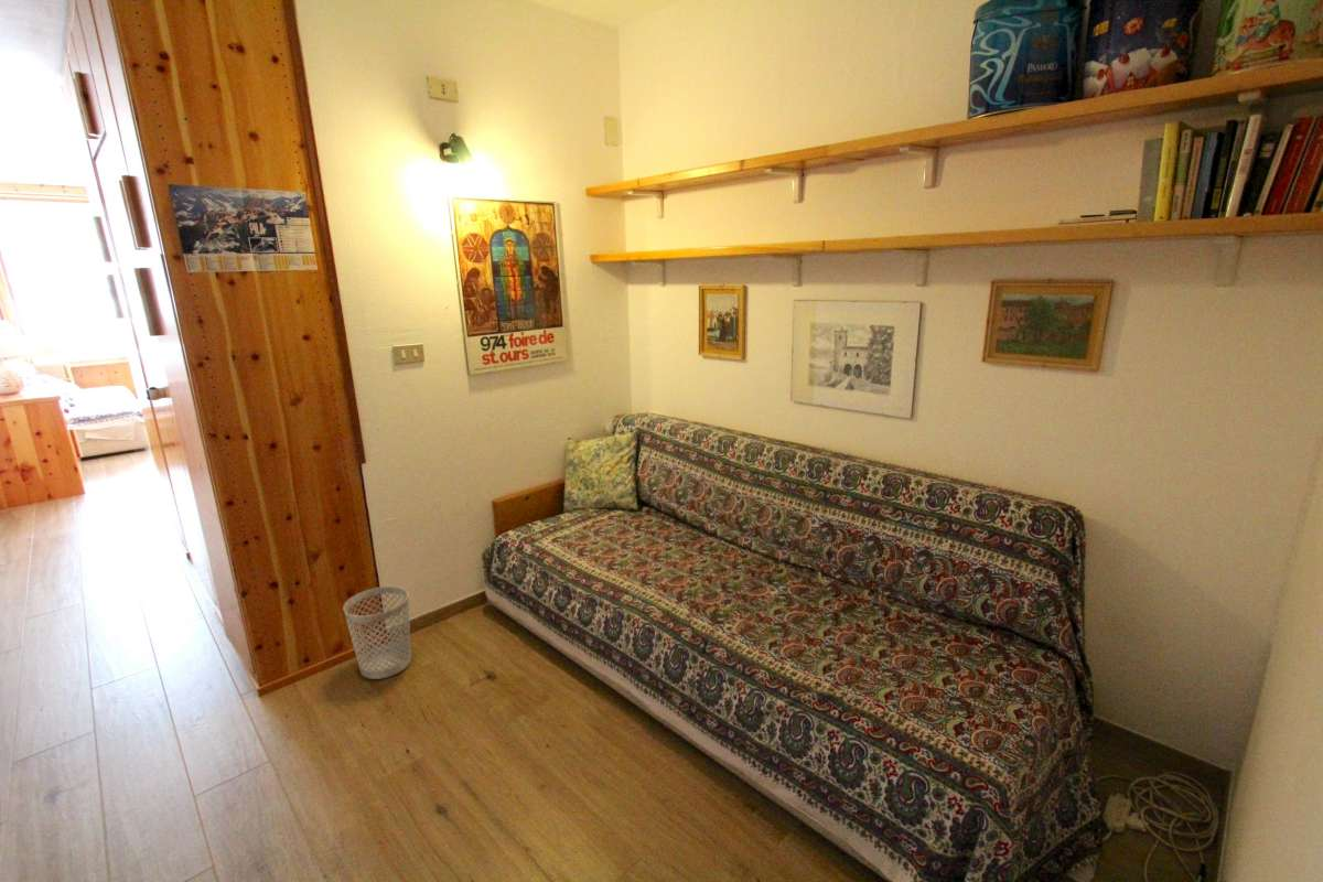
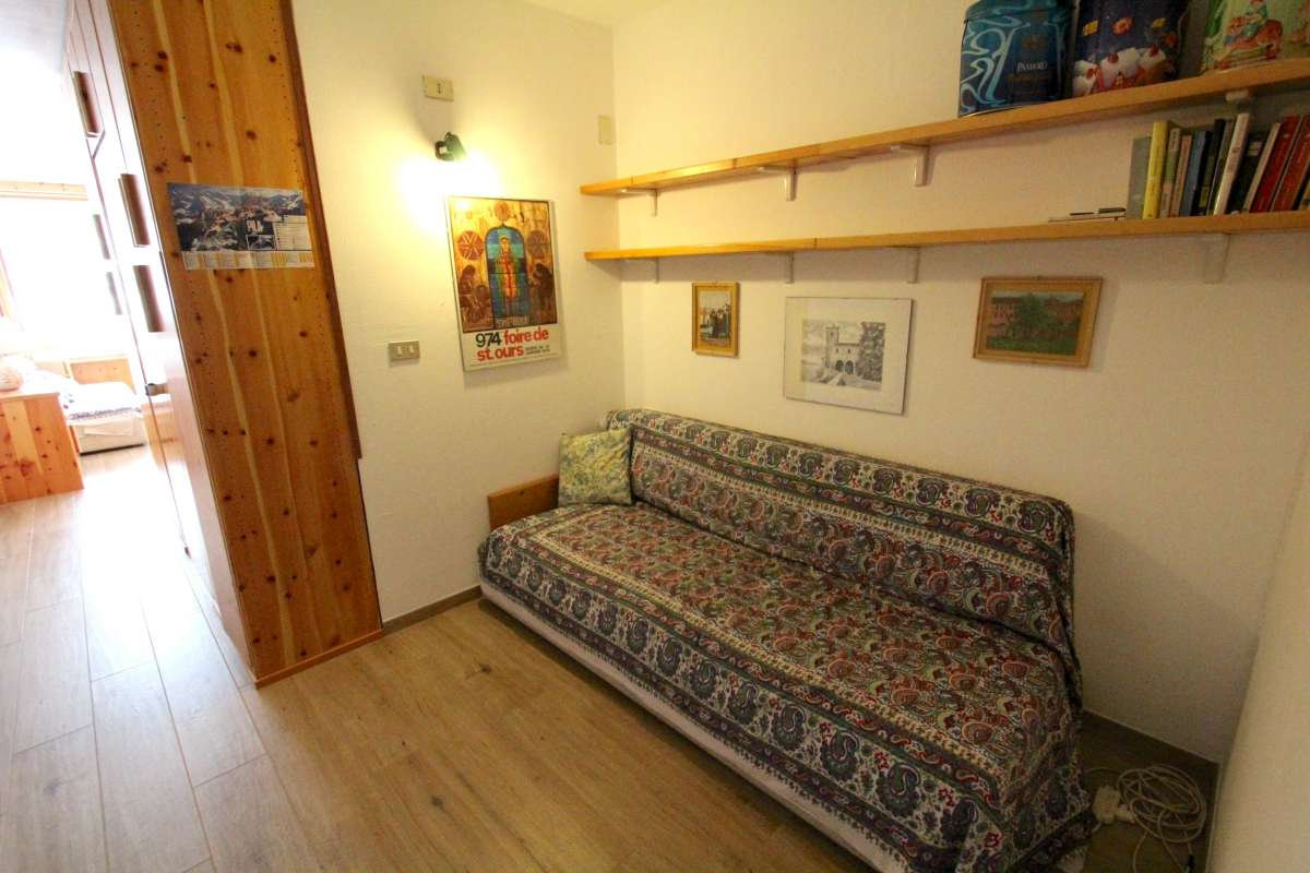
- wastebasket [342,585,412,680]
